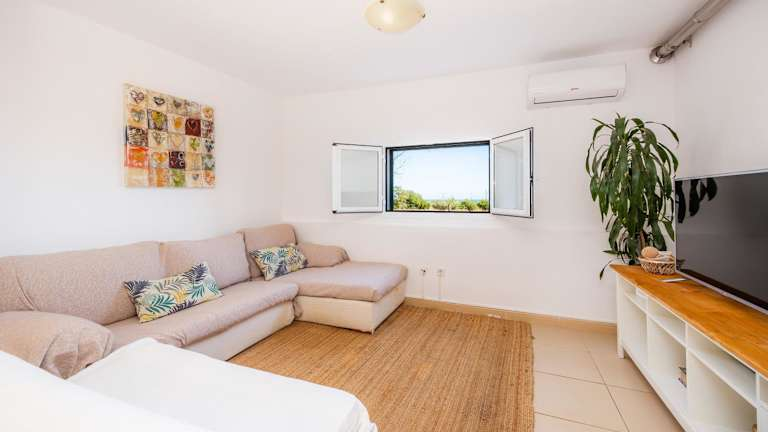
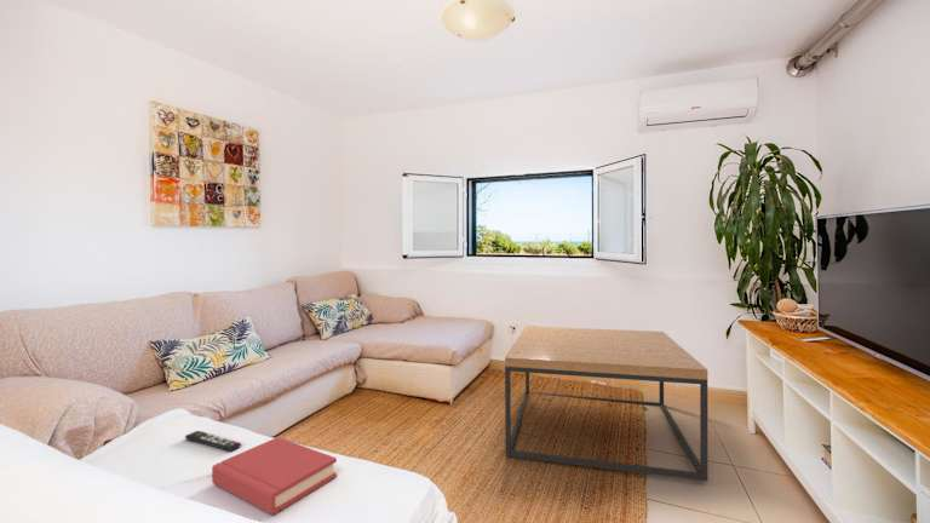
+ coffee table [504,326,708,482]
+ remote control [184,430,242,453]
+ hardback book [211,436,338,516]
